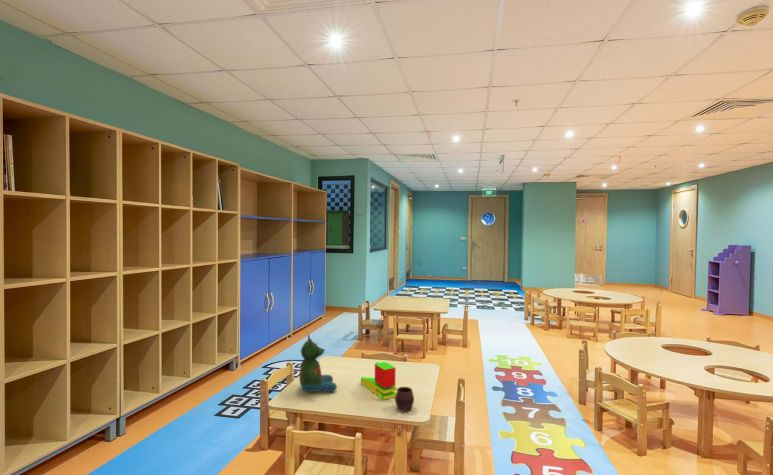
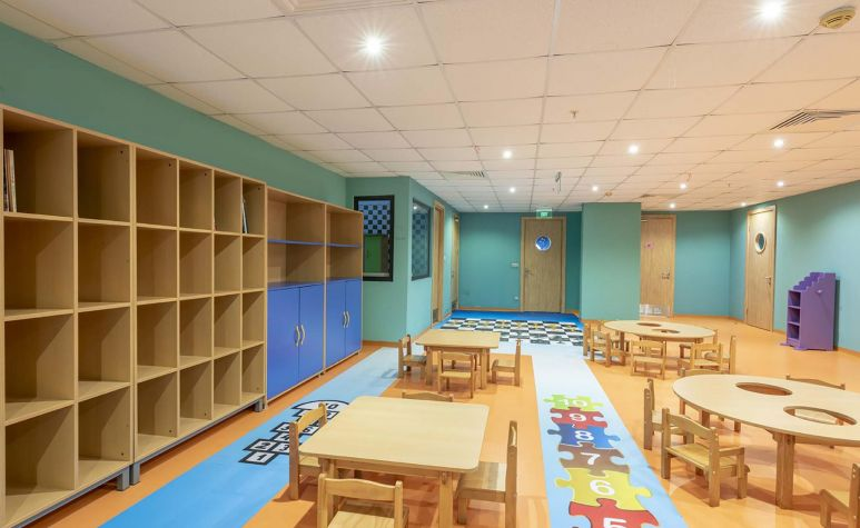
- toy blocks [360,361,398,401]
- cup [394,386,415,413]
- stuffed animal [298,334,338,393]
